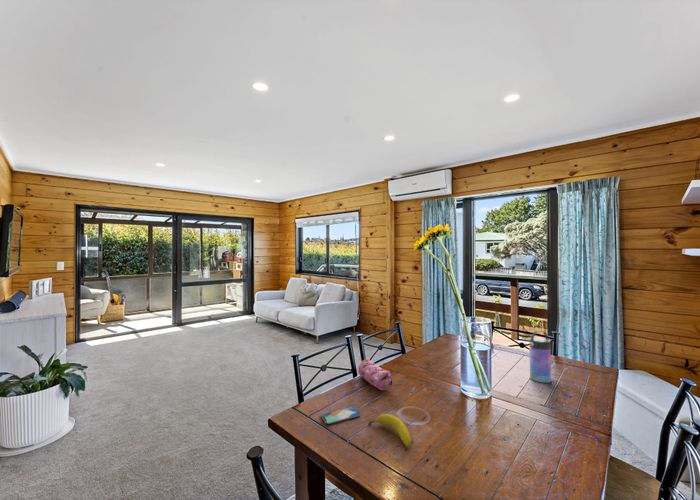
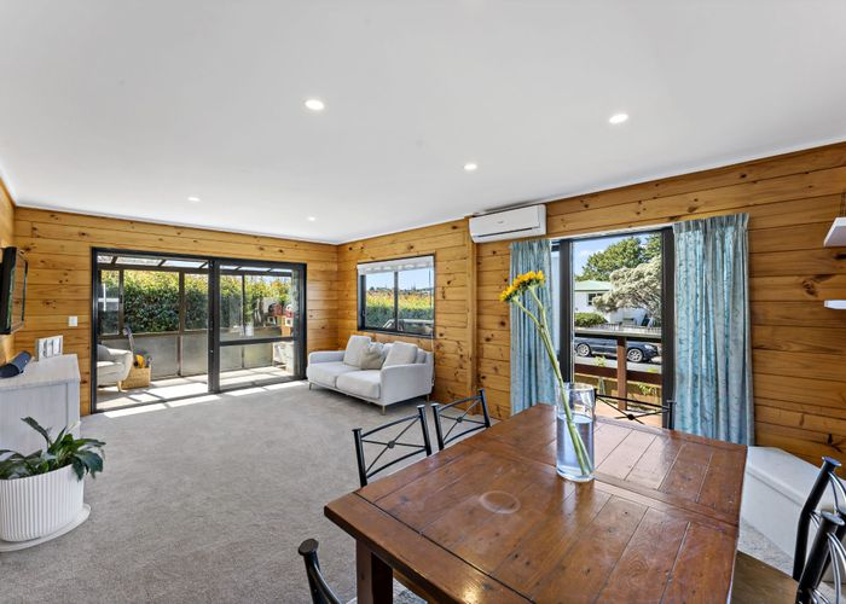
- fruit [367,413,412,449]
- pencil case [357,358,393,391]
- water bottle [528,329,552,384]
- smartphone [320,406,361,425]
